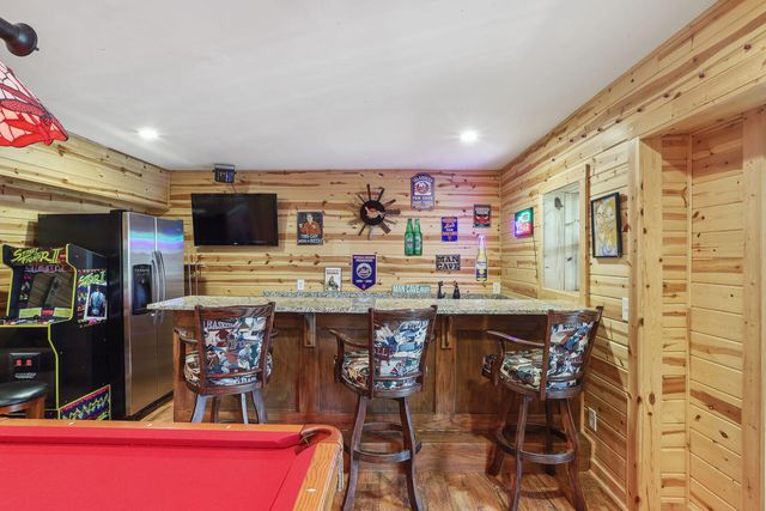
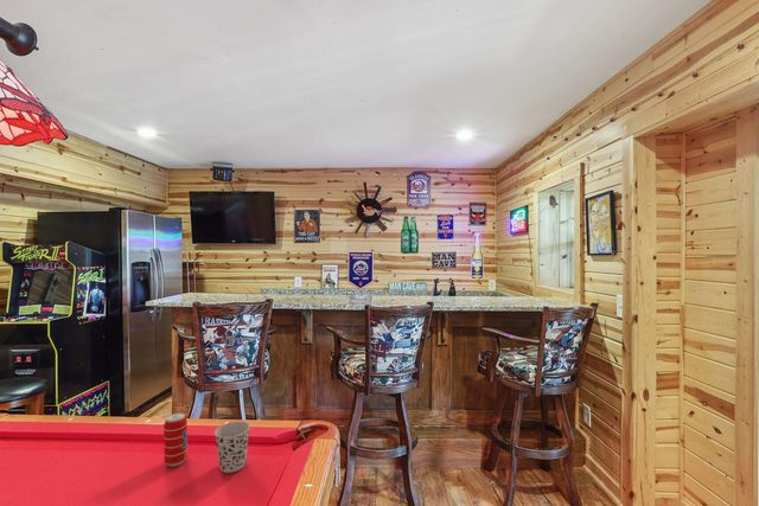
+ beverage can [162,411,189,468]
+ cup [213,421,251,474]
